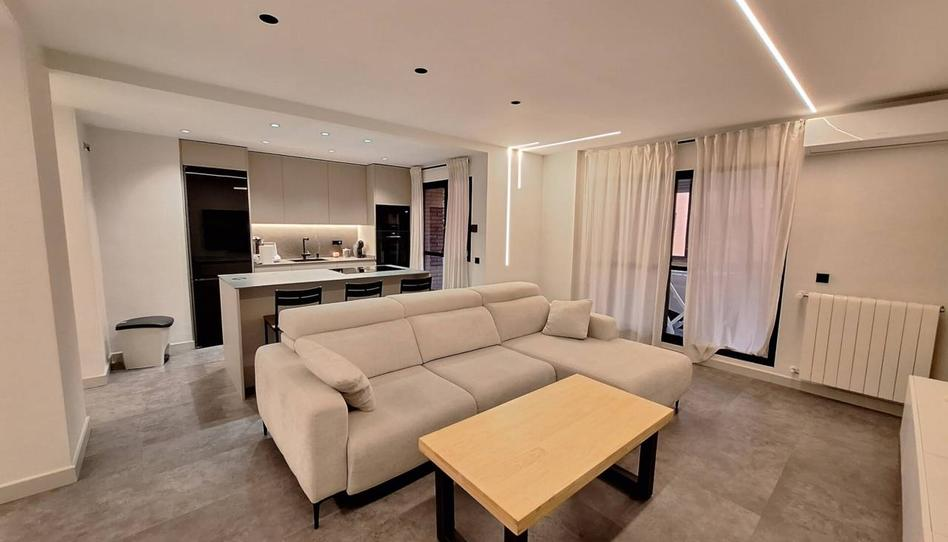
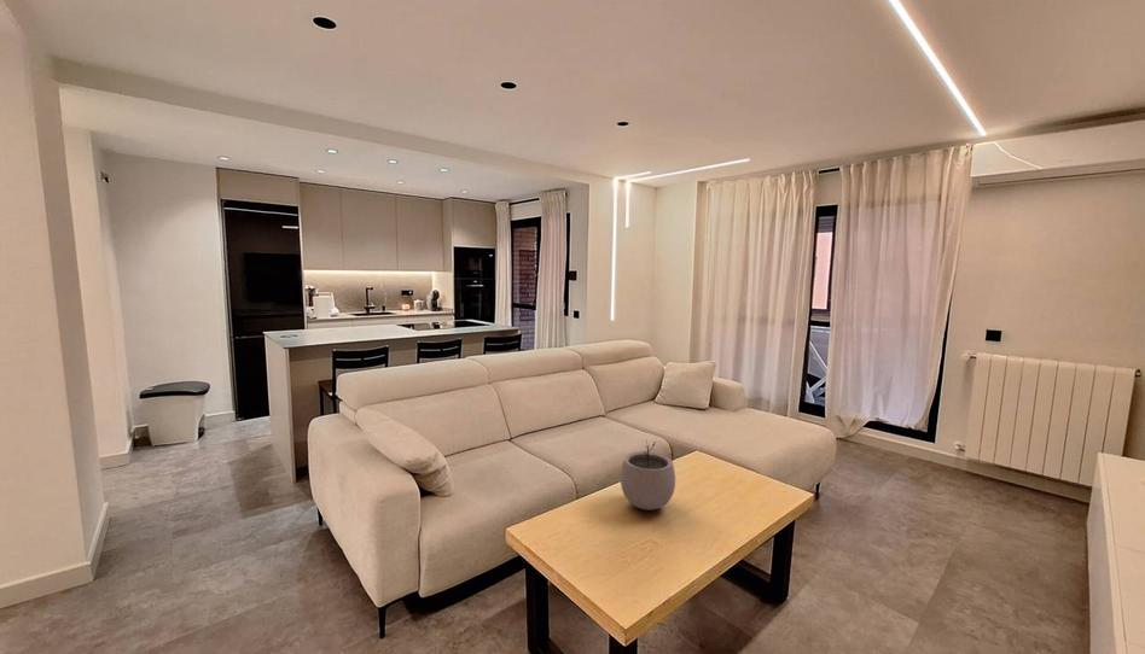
+ plant pot [620,440,676,512]
